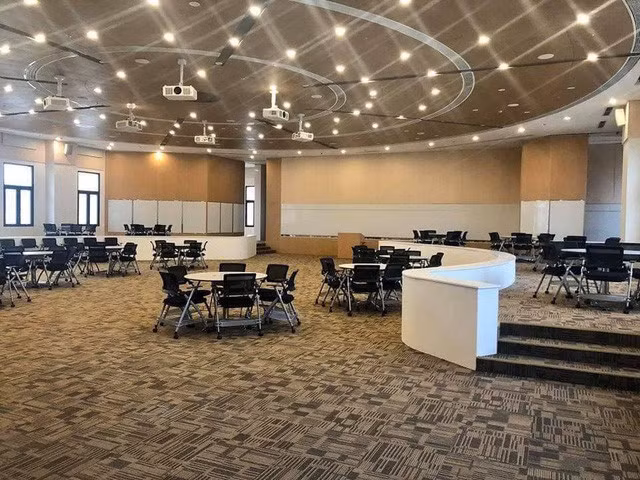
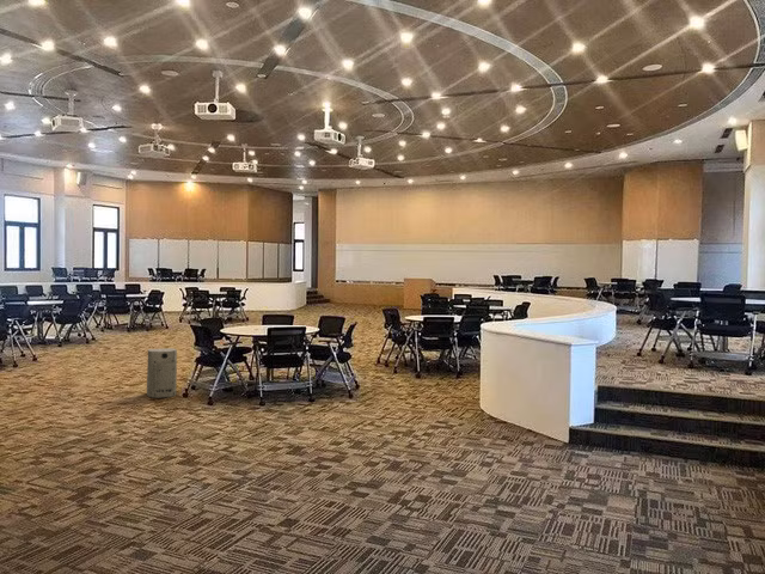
+ fan [146,347,178,399]
